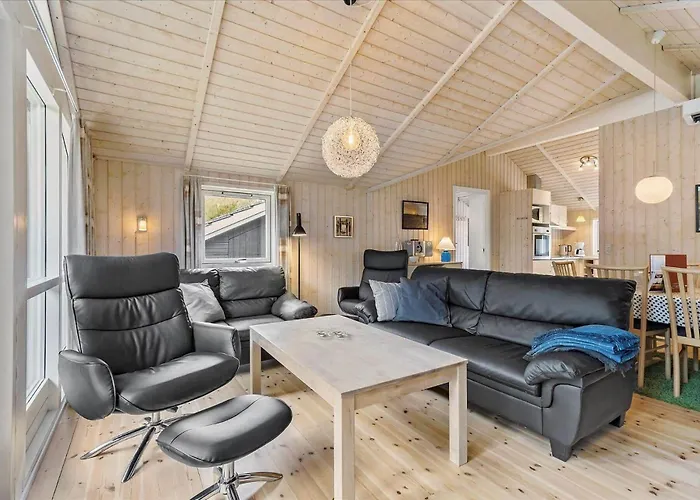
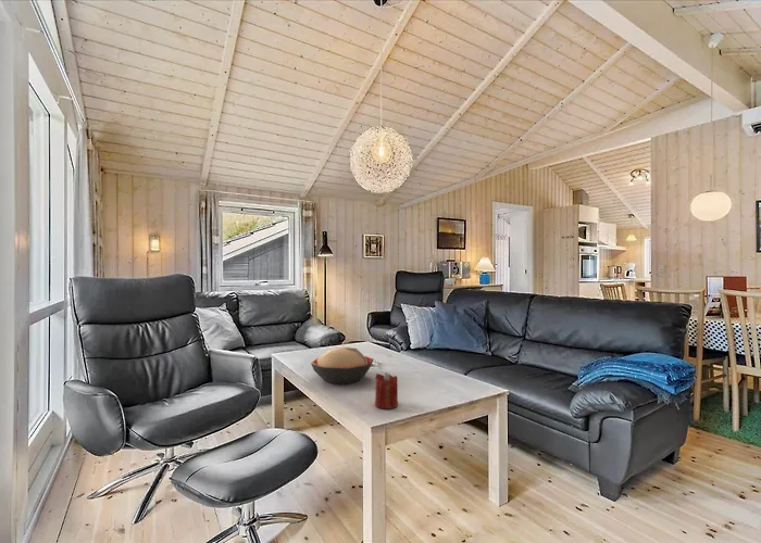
+ decorative bowl [310,346,374,384]
+ candle [374,371,399,411]
